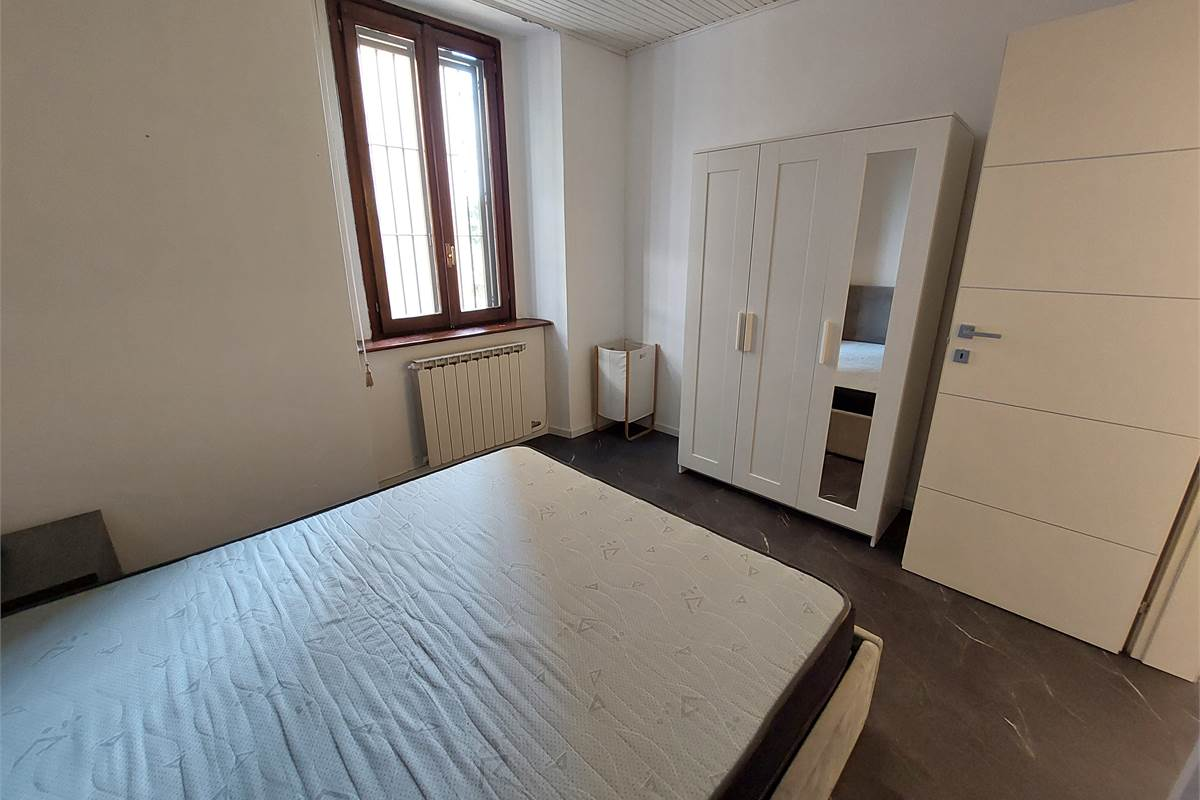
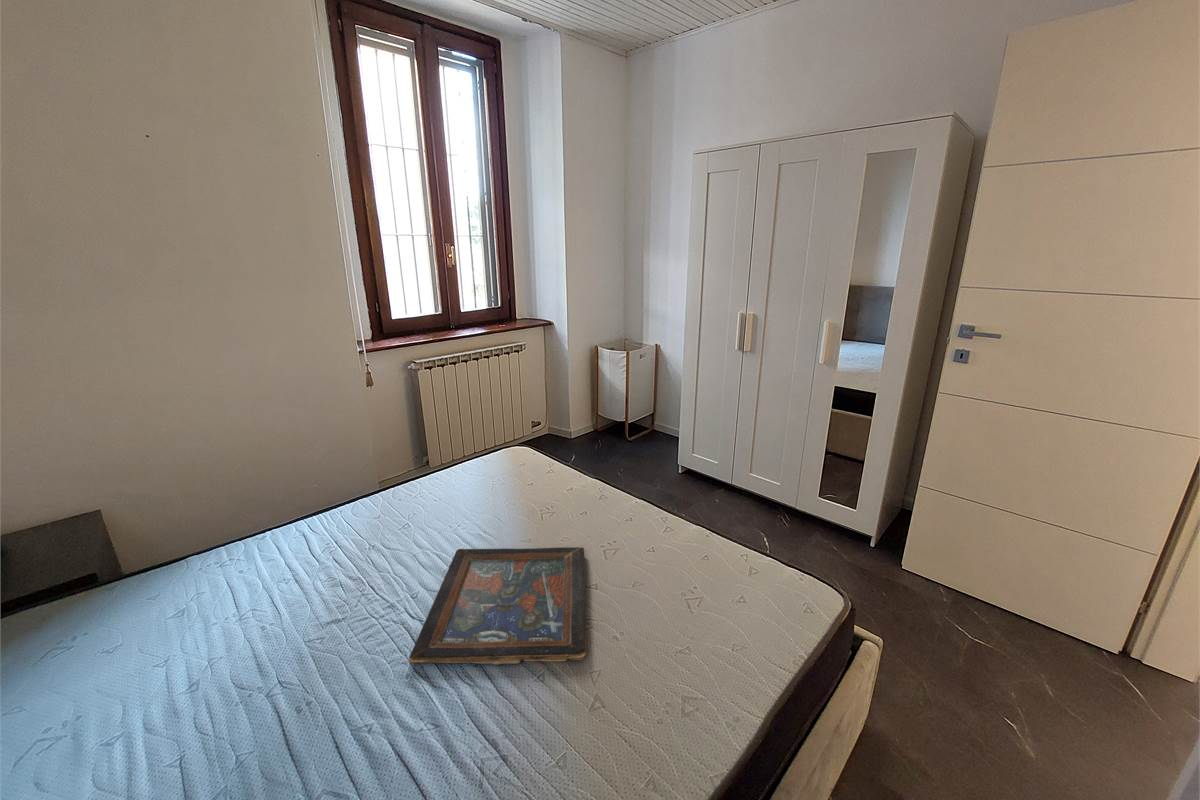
+ tray [408,546,587,666]
